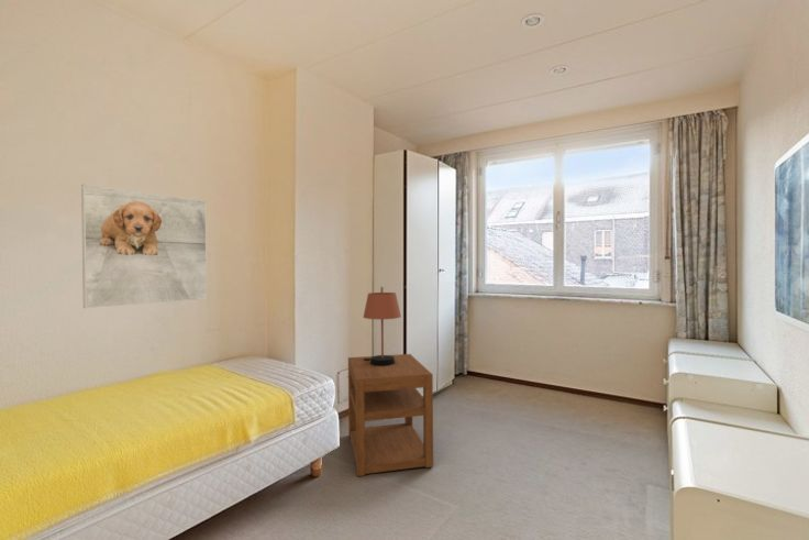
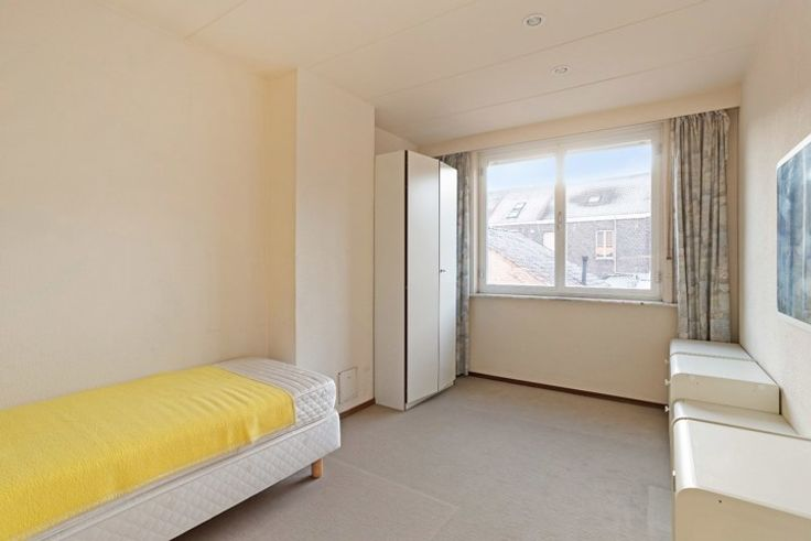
- nightstand [347,353,434,477]
- table lamp [362,286,402,366]
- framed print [80,184,208,309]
